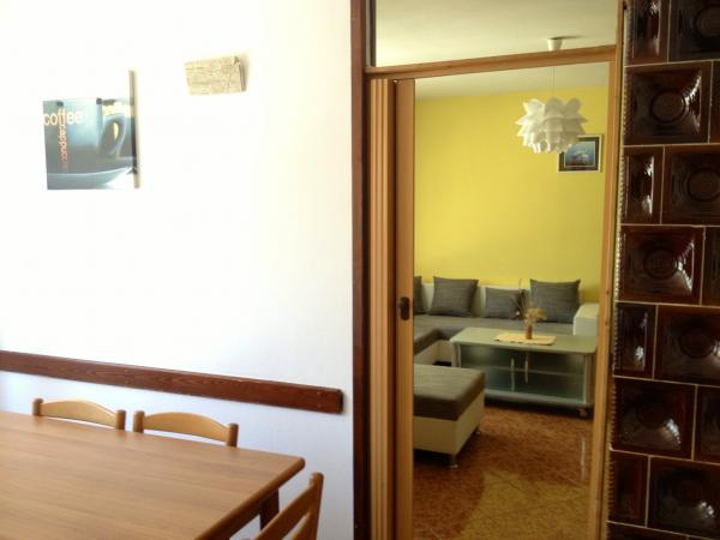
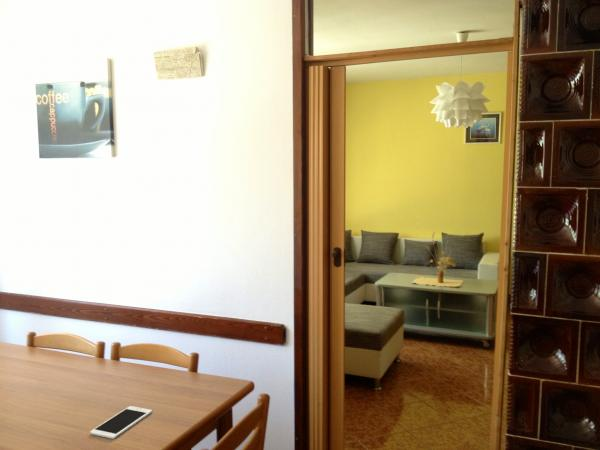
+ cell phone [89,405,153,440]
